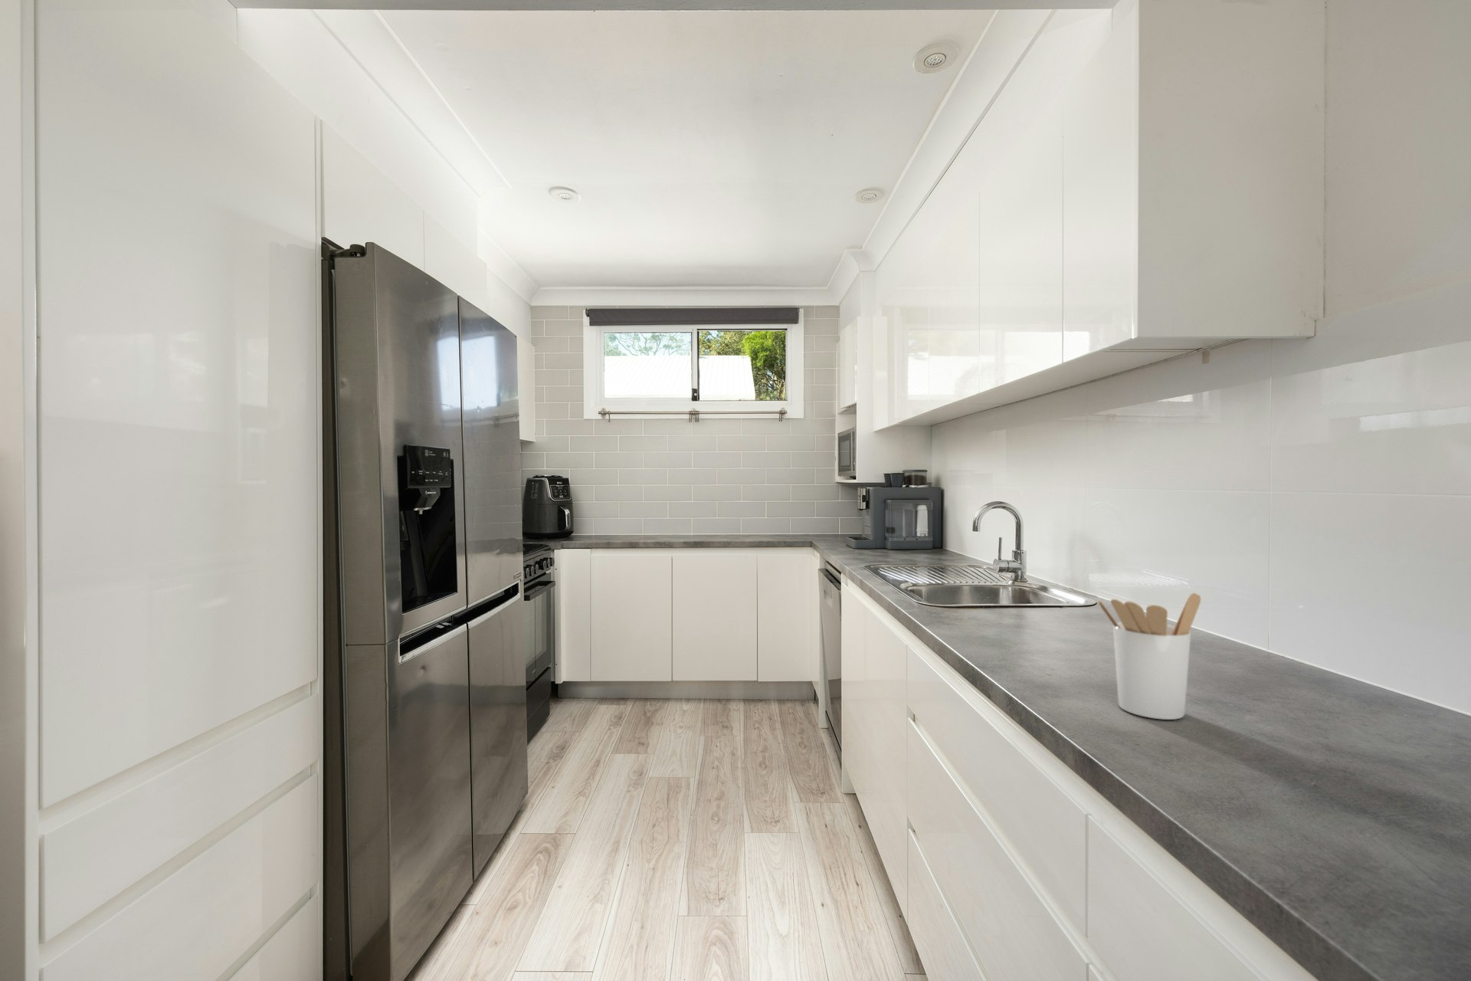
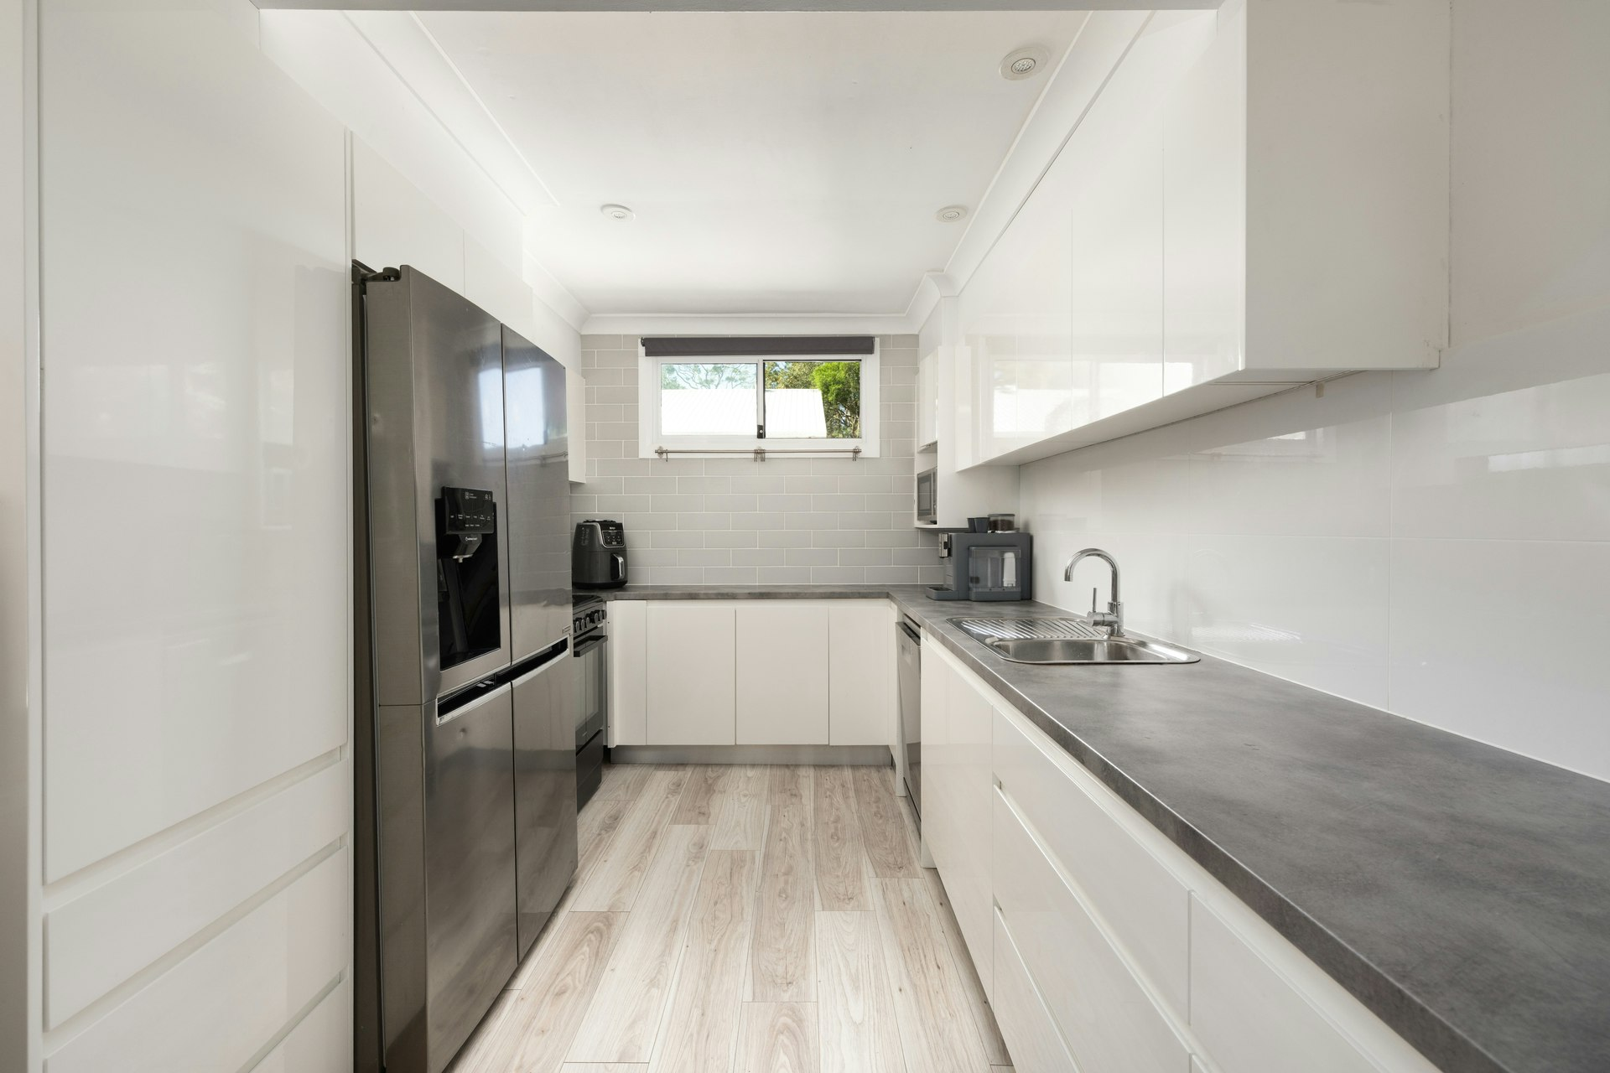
- utensil holder [1097,592,1202,720]
